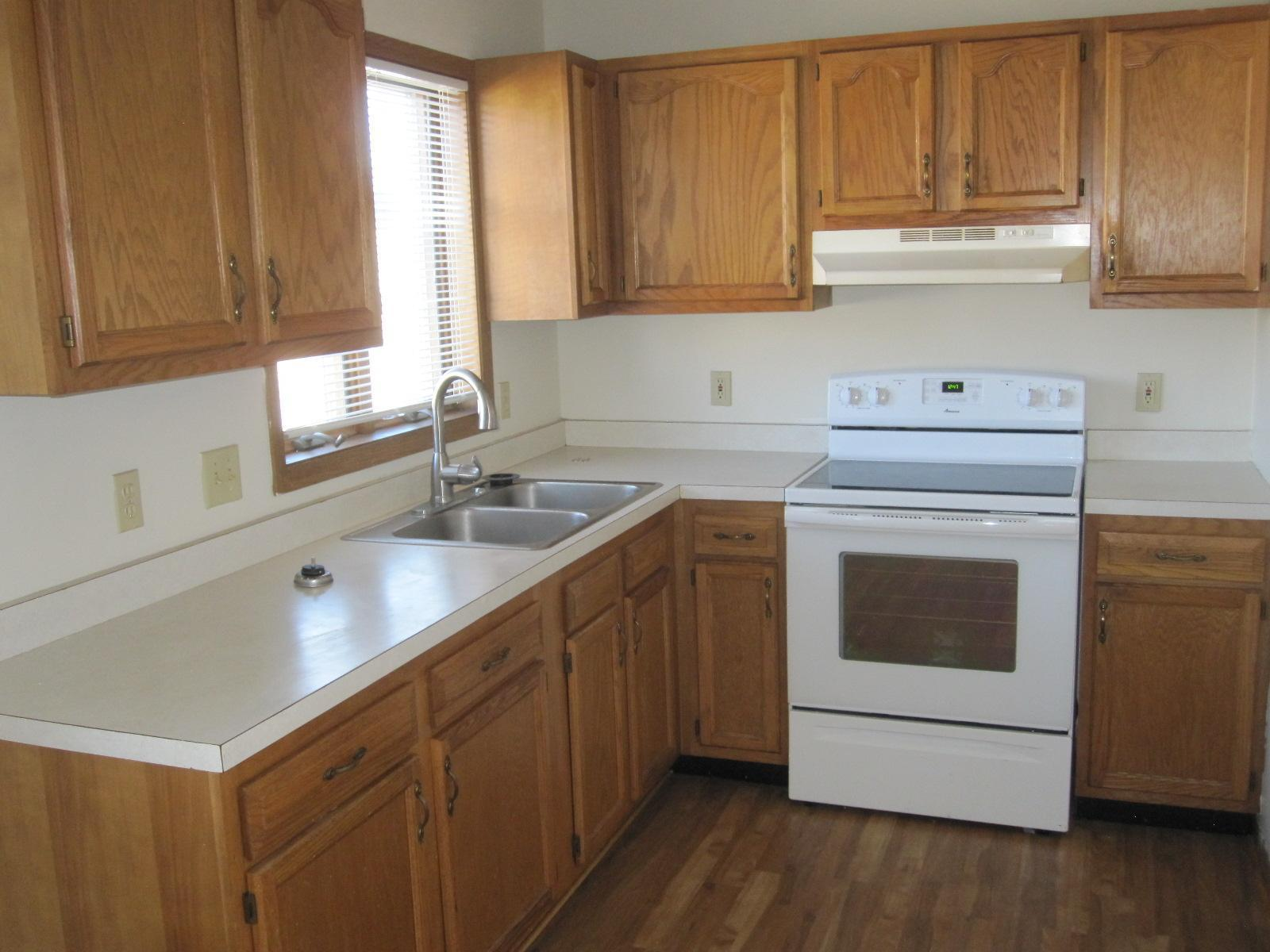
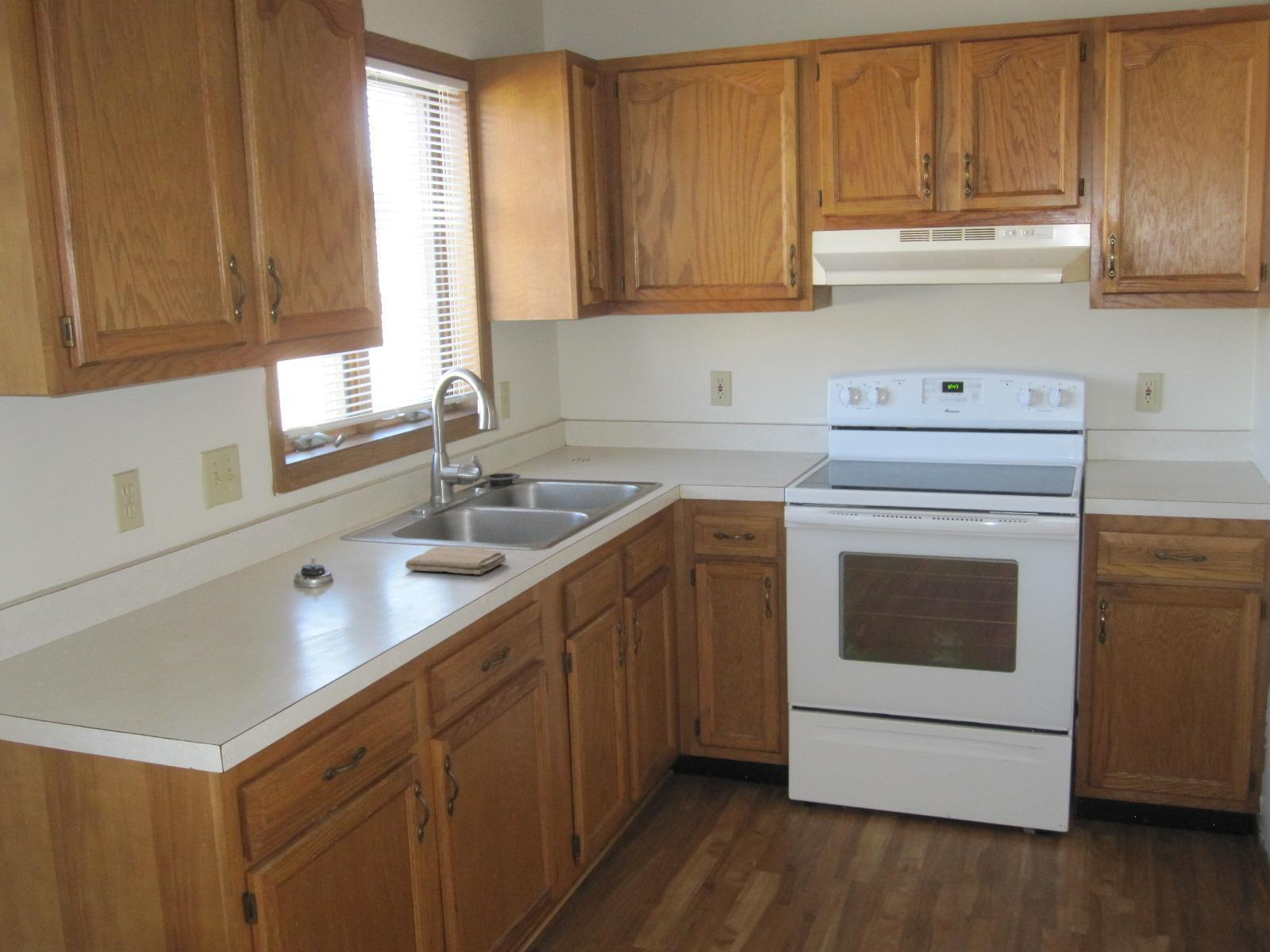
+ washcloth [405,546,507,576]
